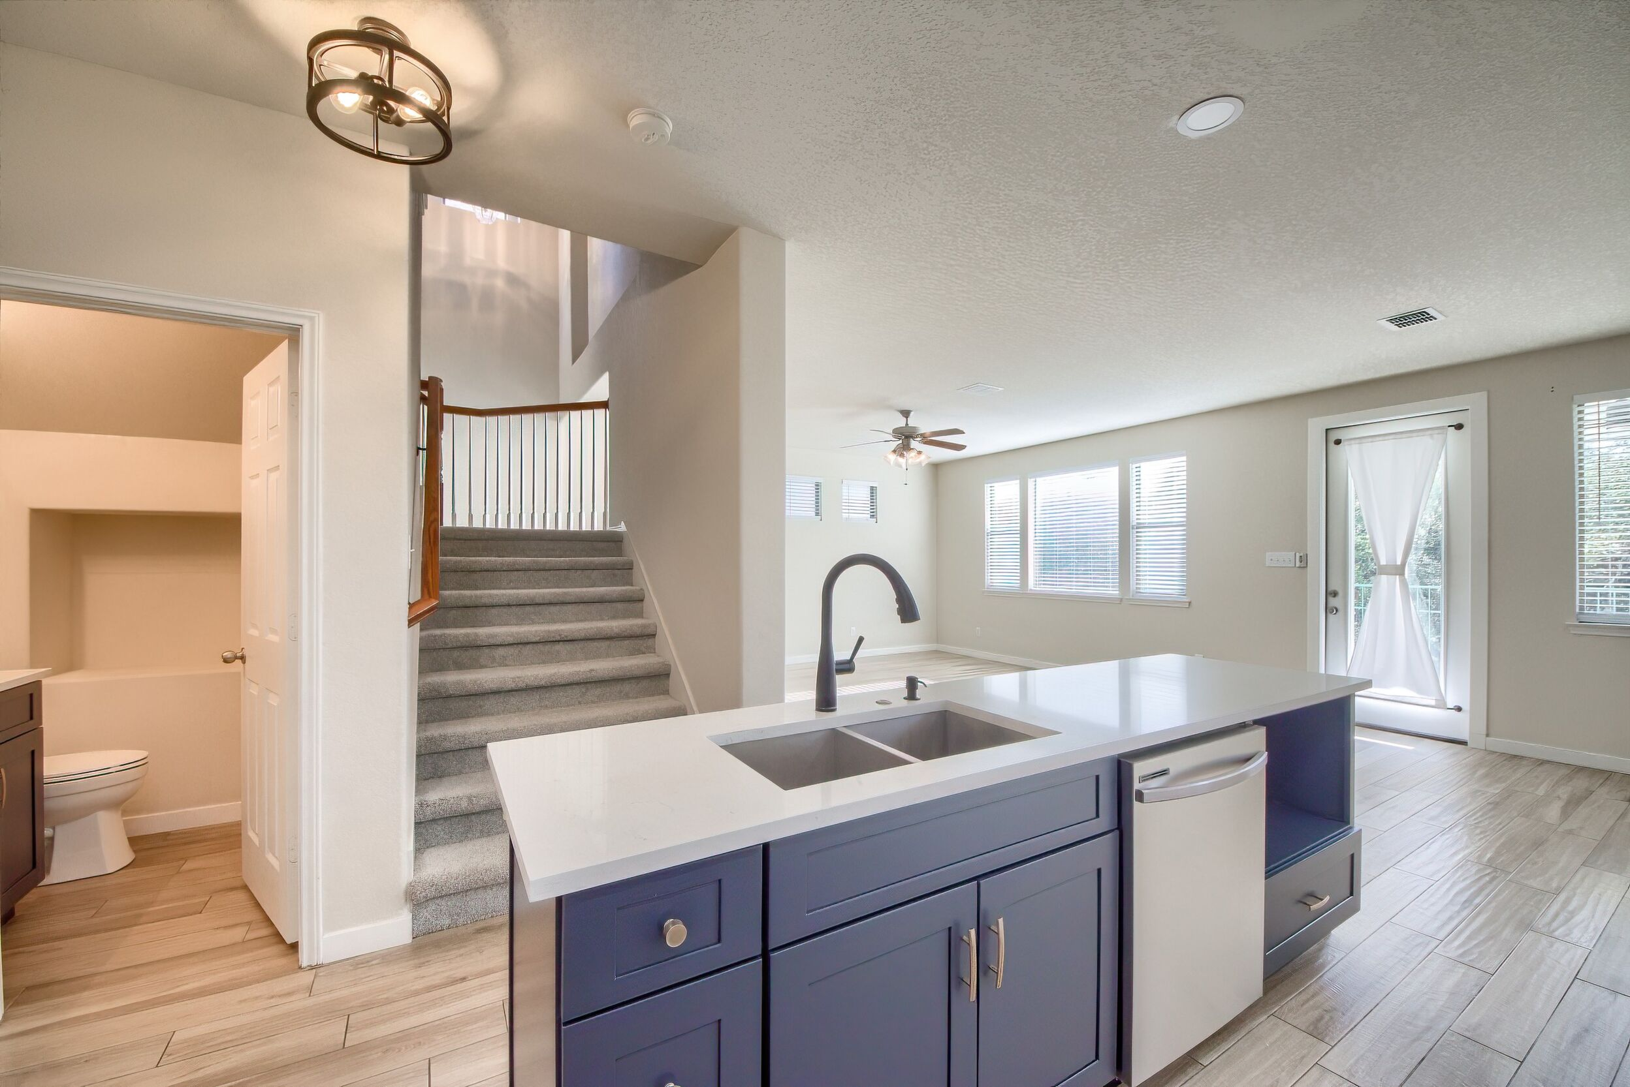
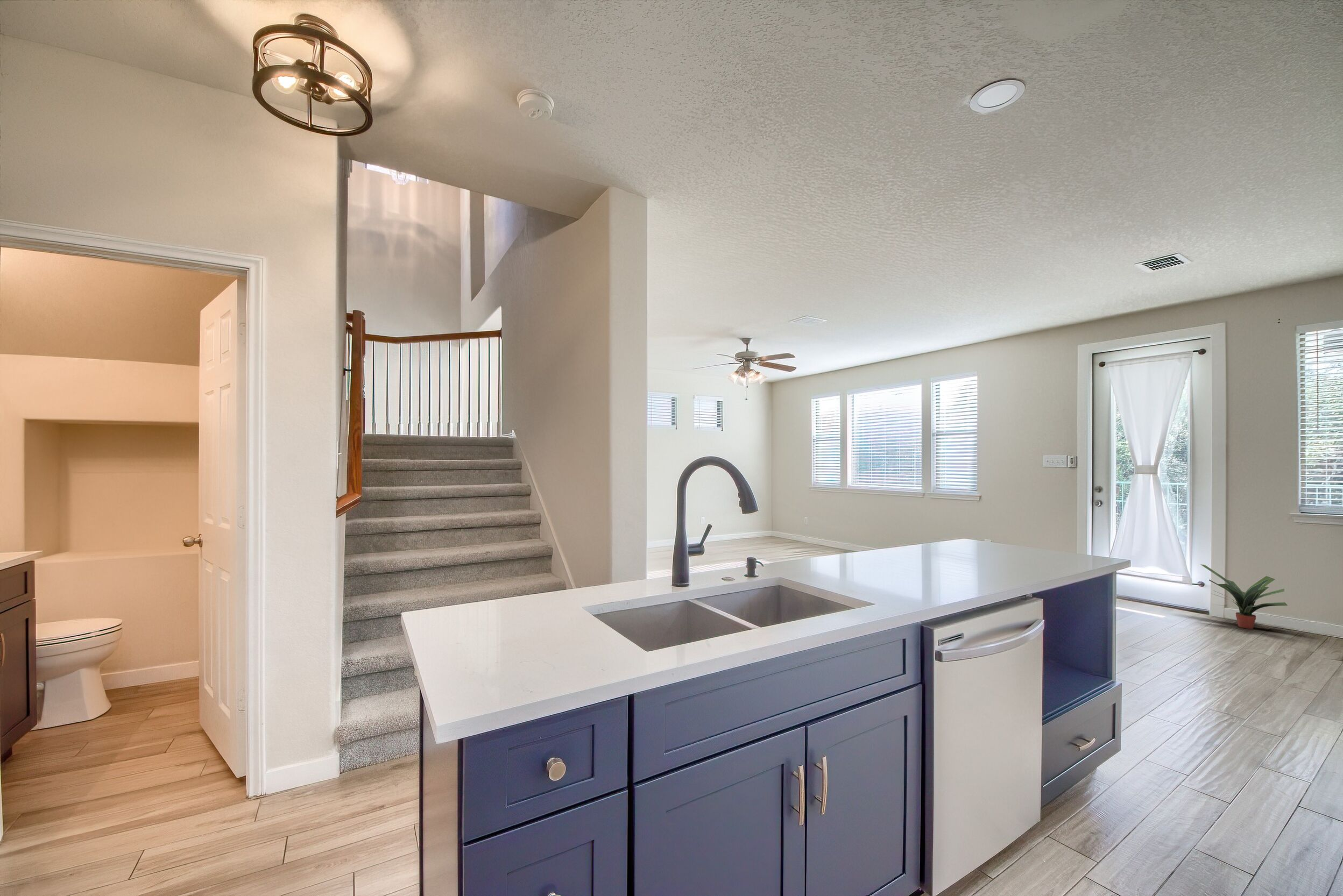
+ potted plant [1200,564,1288,629]
